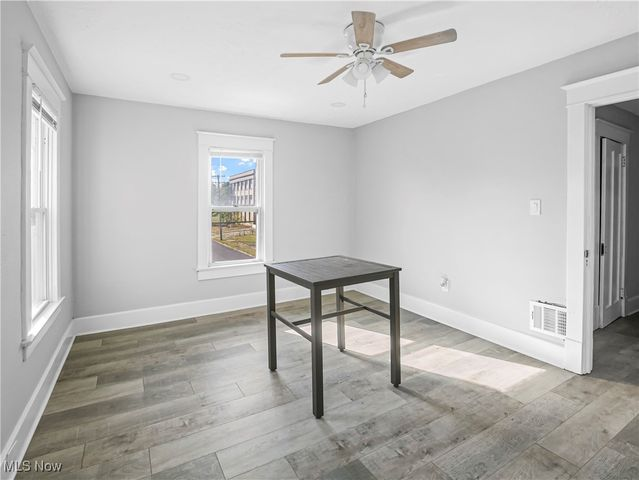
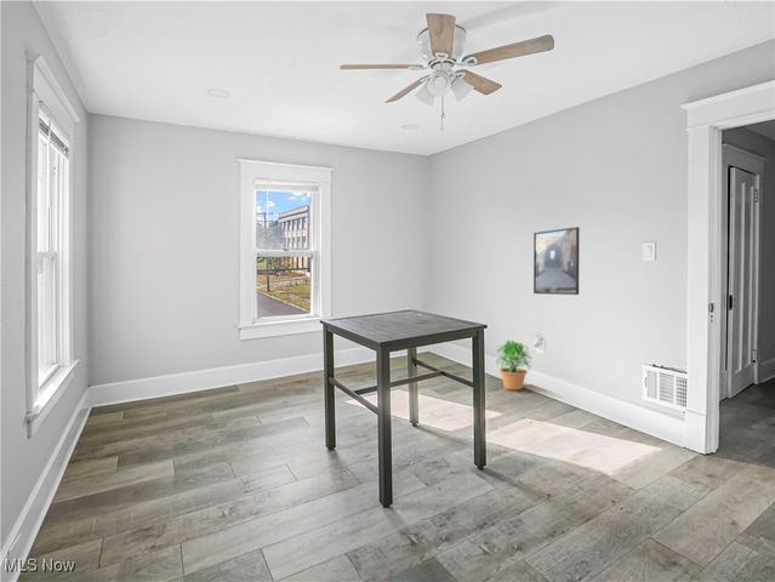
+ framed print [532,226,581,296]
+ potted plant [495,338,534,390]
